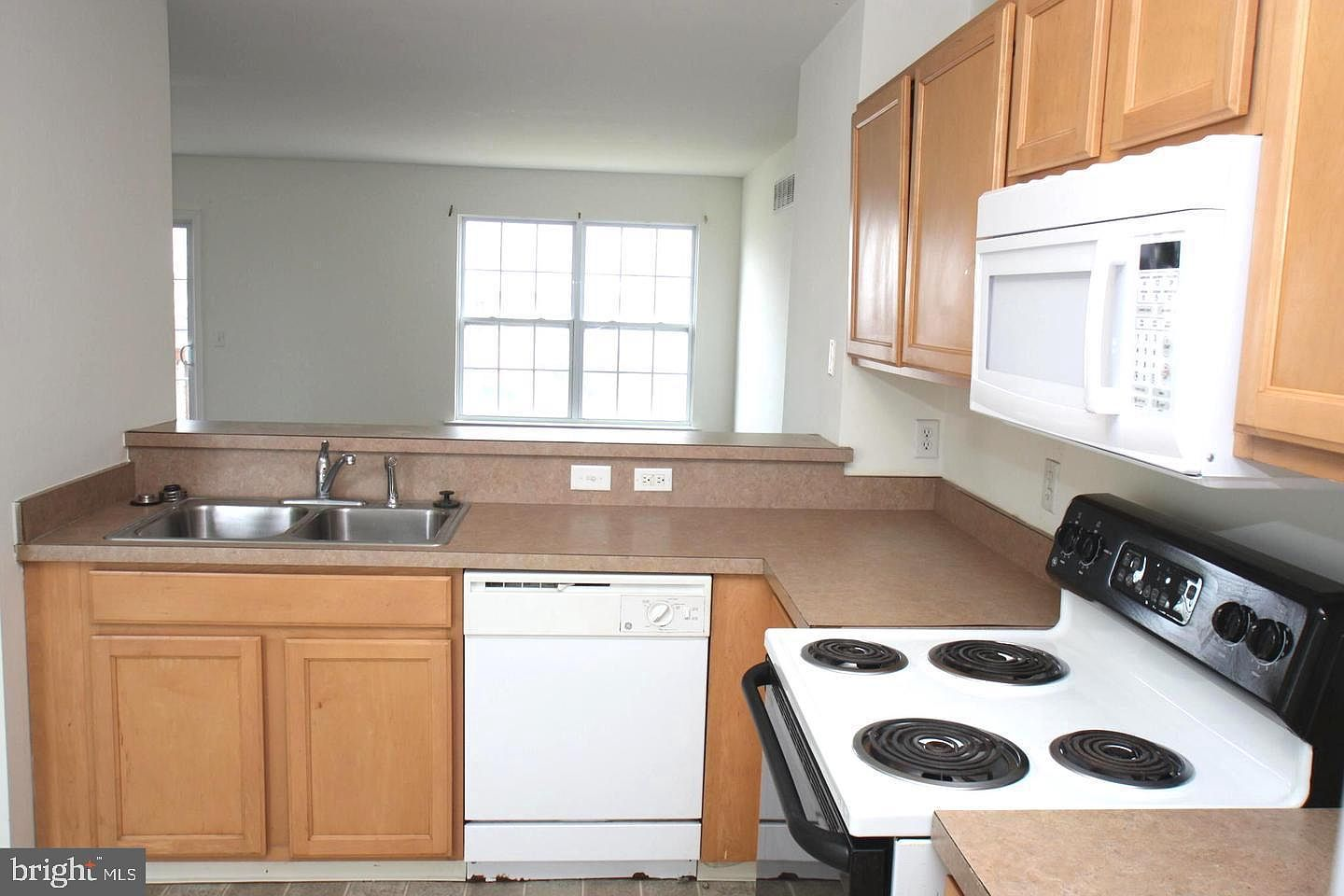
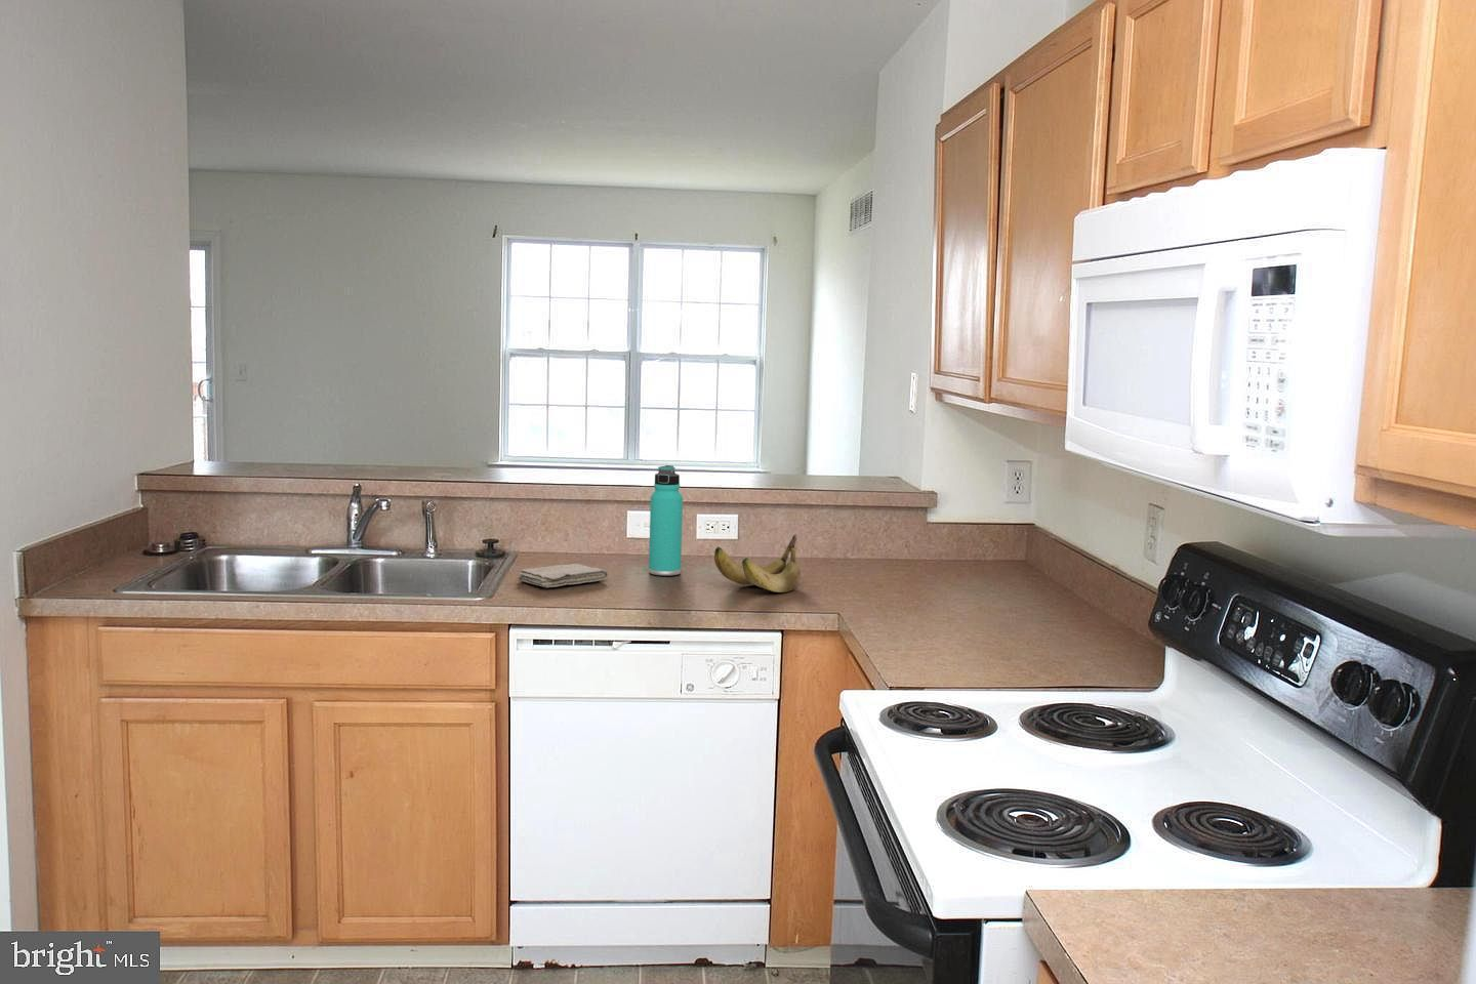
+ washcloth [517,562,608,589]
+ banana [714,533,802,593]
+ thermos bottle [648,465,684,577]
